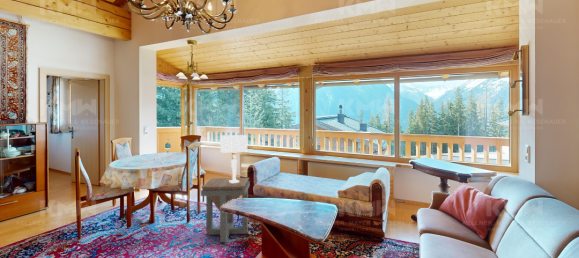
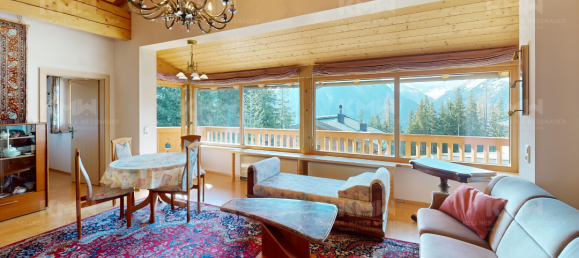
- table lamp [219,134,248,183]
- side table [200,177,251,243]
